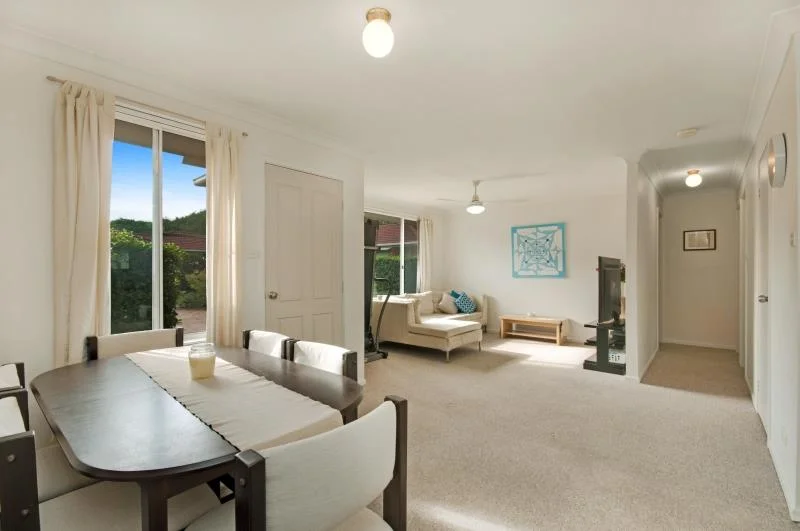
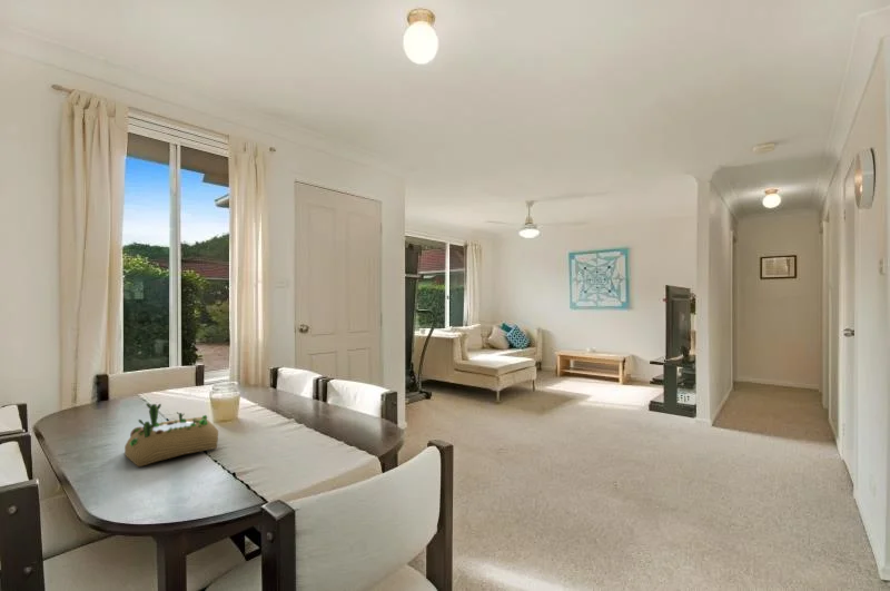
+ succulent planter [123,402,219,469]
